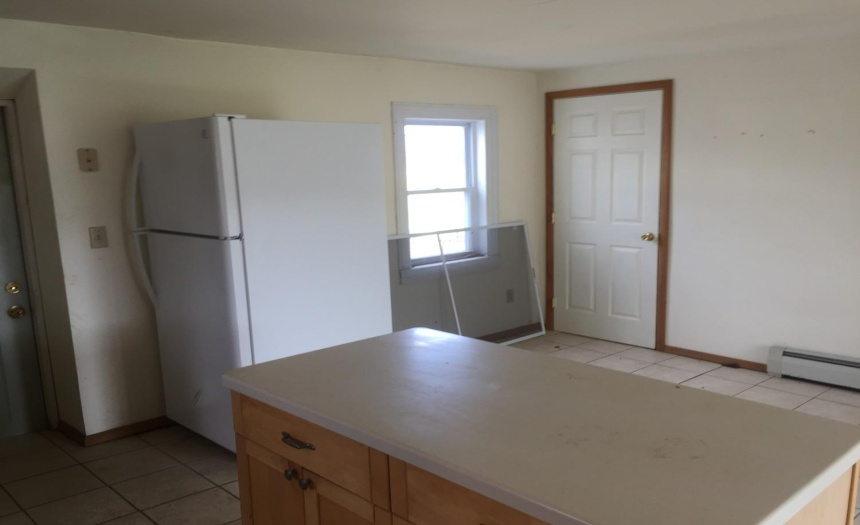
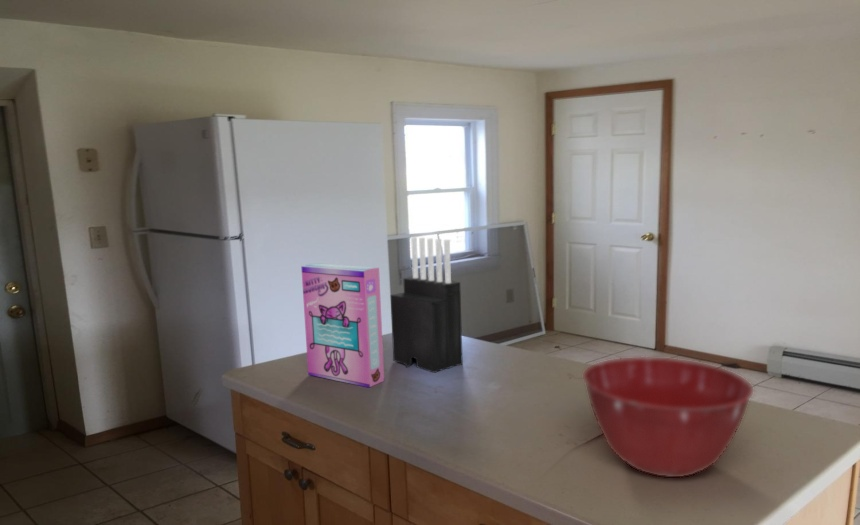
+ cereal box [300,262,385,388]
+ mixing bowl [582,356,754,478]
+ knife block [390,236,464,374]
